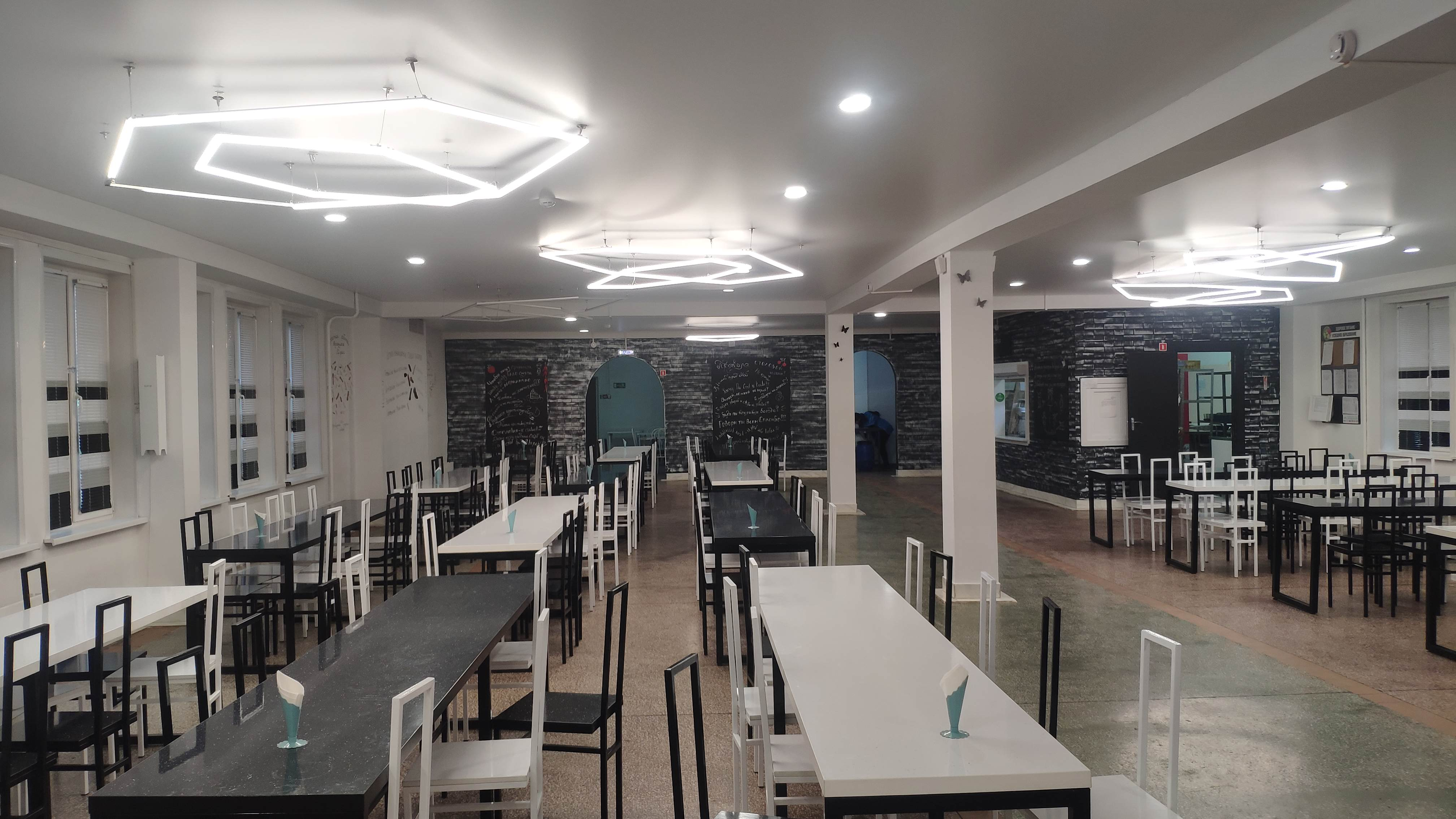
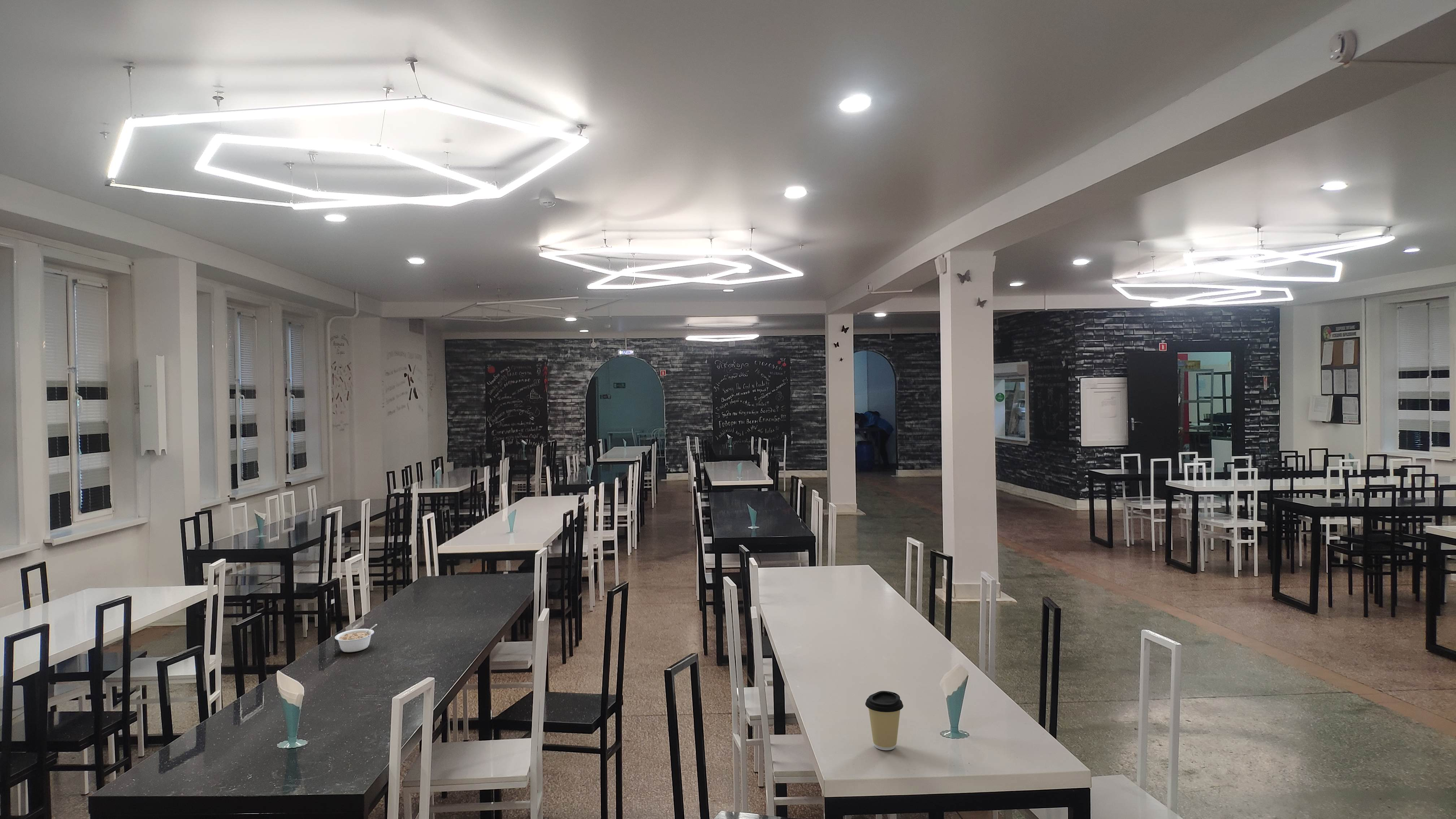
+ coffee cup [865,690,903,751]
+ legume [334,624,378,653]
